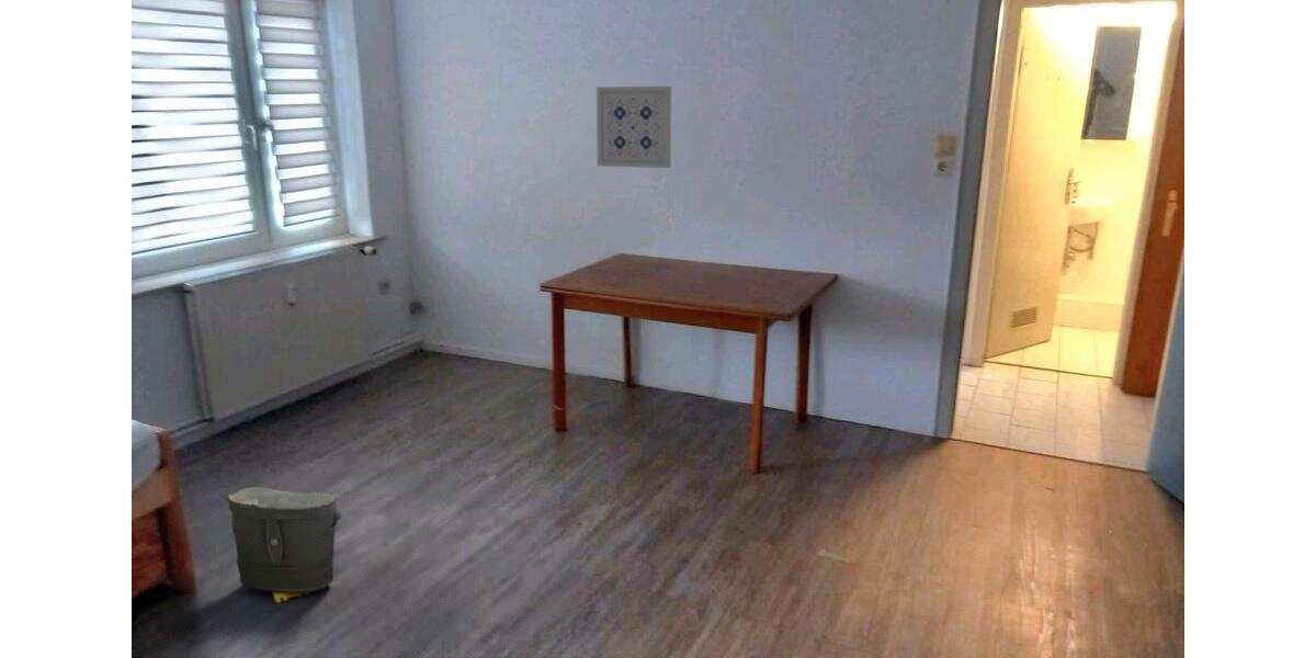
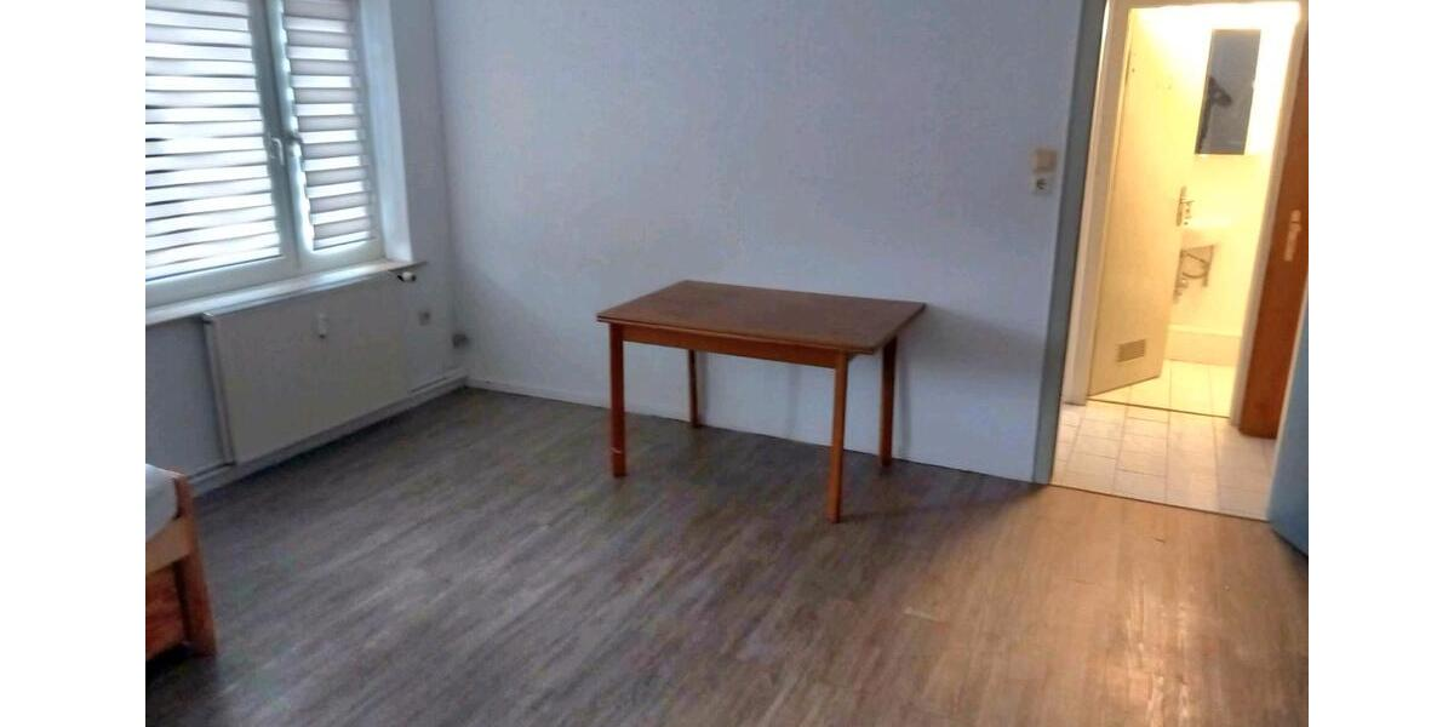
- bag [225,486,341,604]
- wall art [595,86,672,169]
